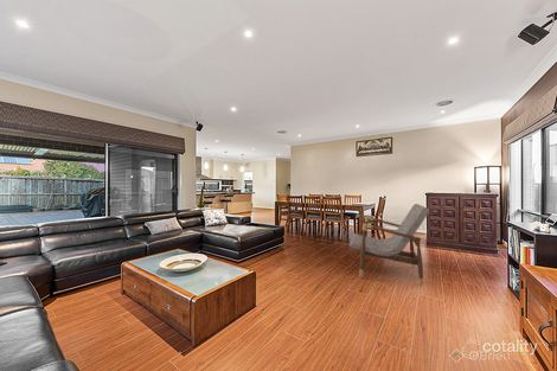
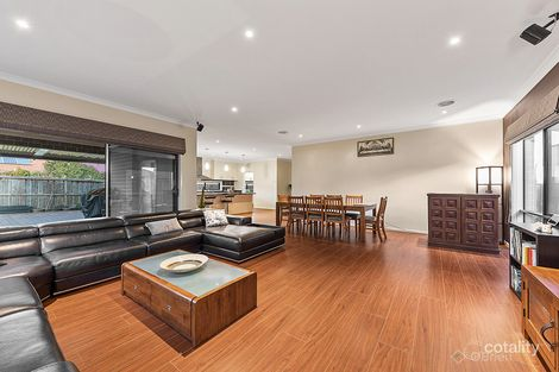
- armchair [348,203,430,286]
